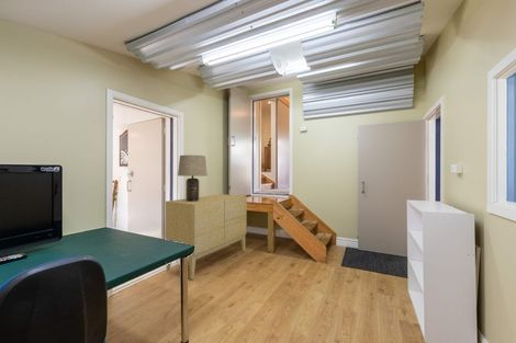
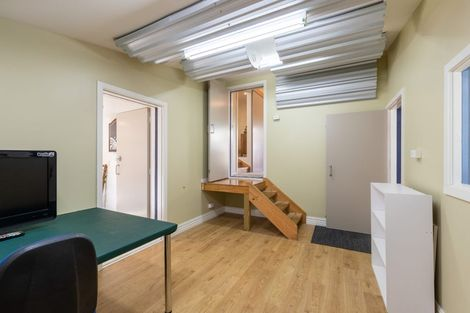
- lamp [177,155,209,202]
- sideboard [165,193,248,281]
